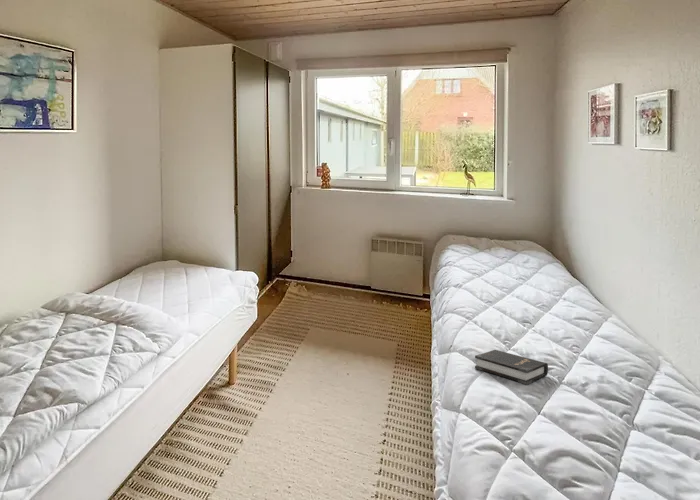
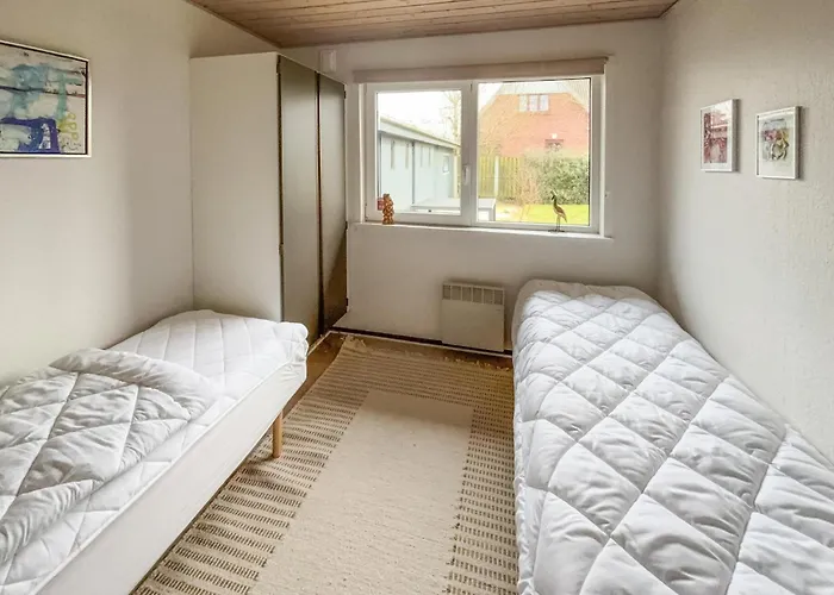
- hardback book [474,349,549,386]
